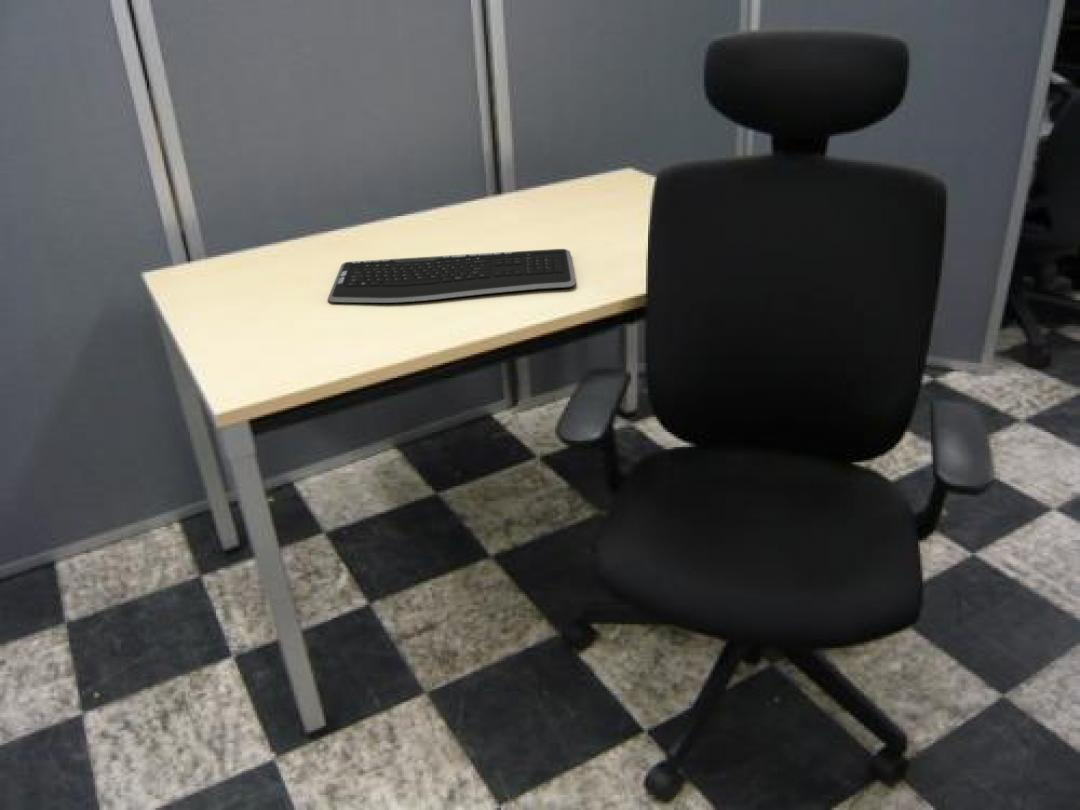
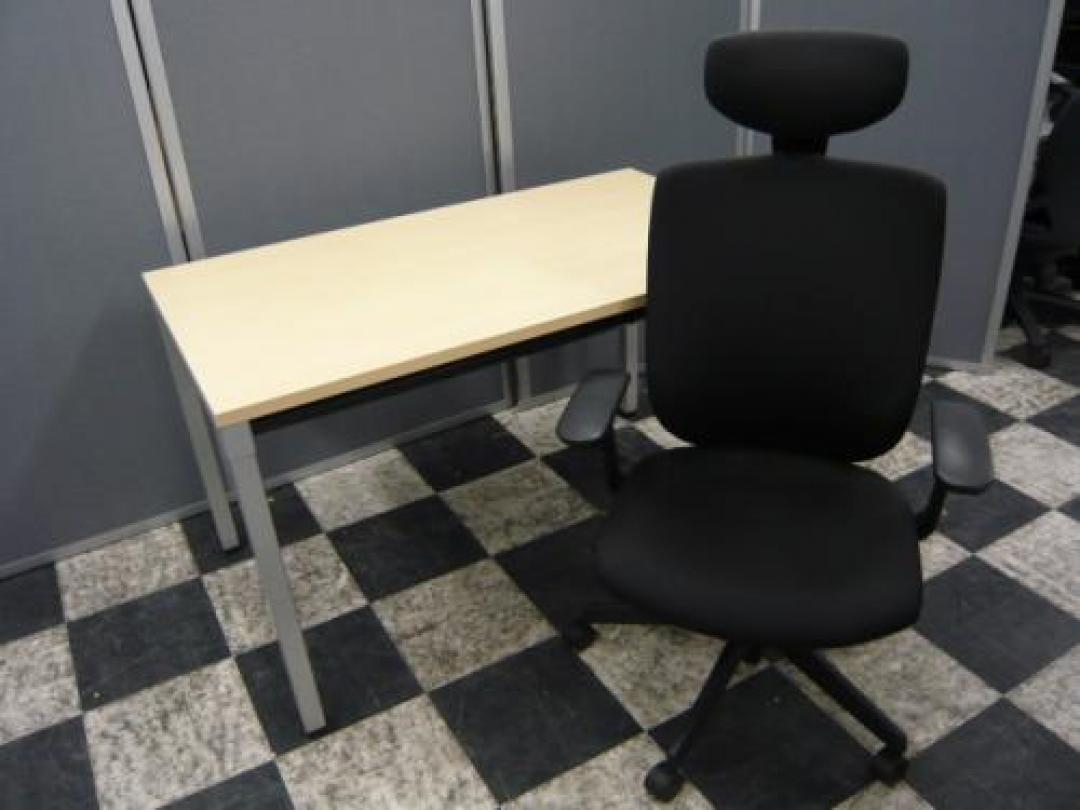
- keyboard [326,248,577,304]
